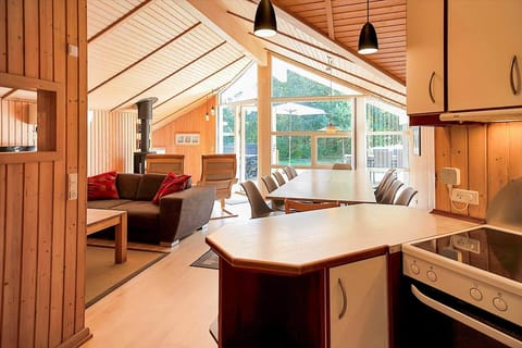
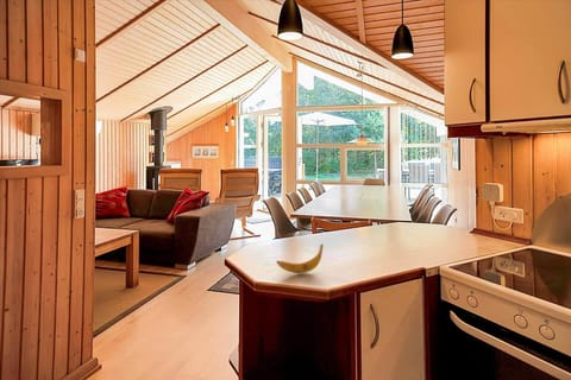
+ banana [275,242,325,274]
